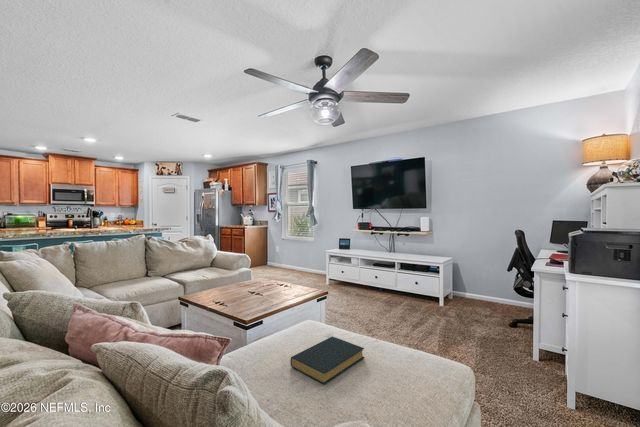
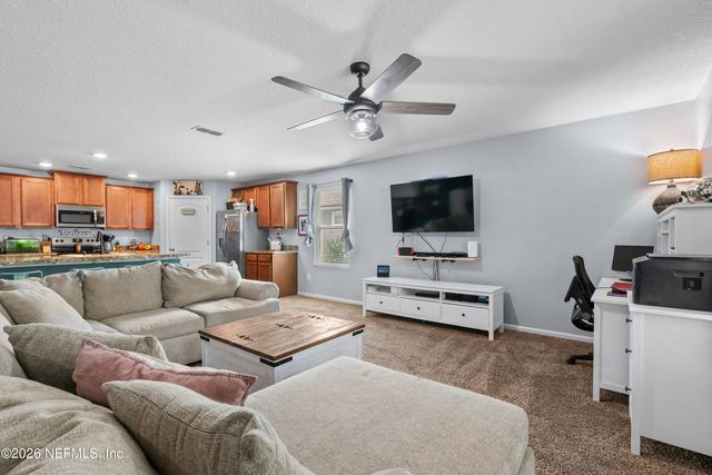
- hardback book [290,336,365,385]
